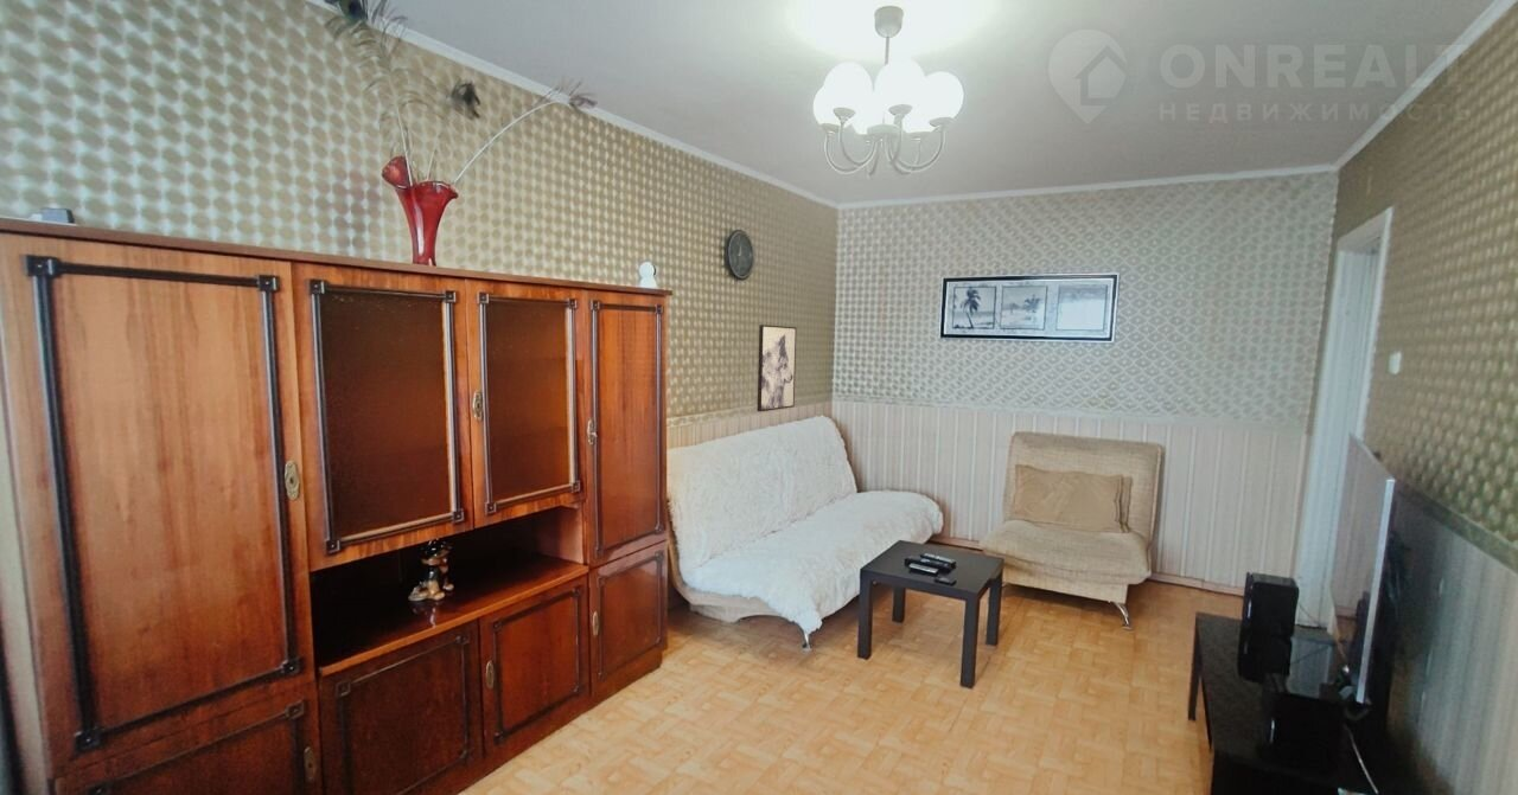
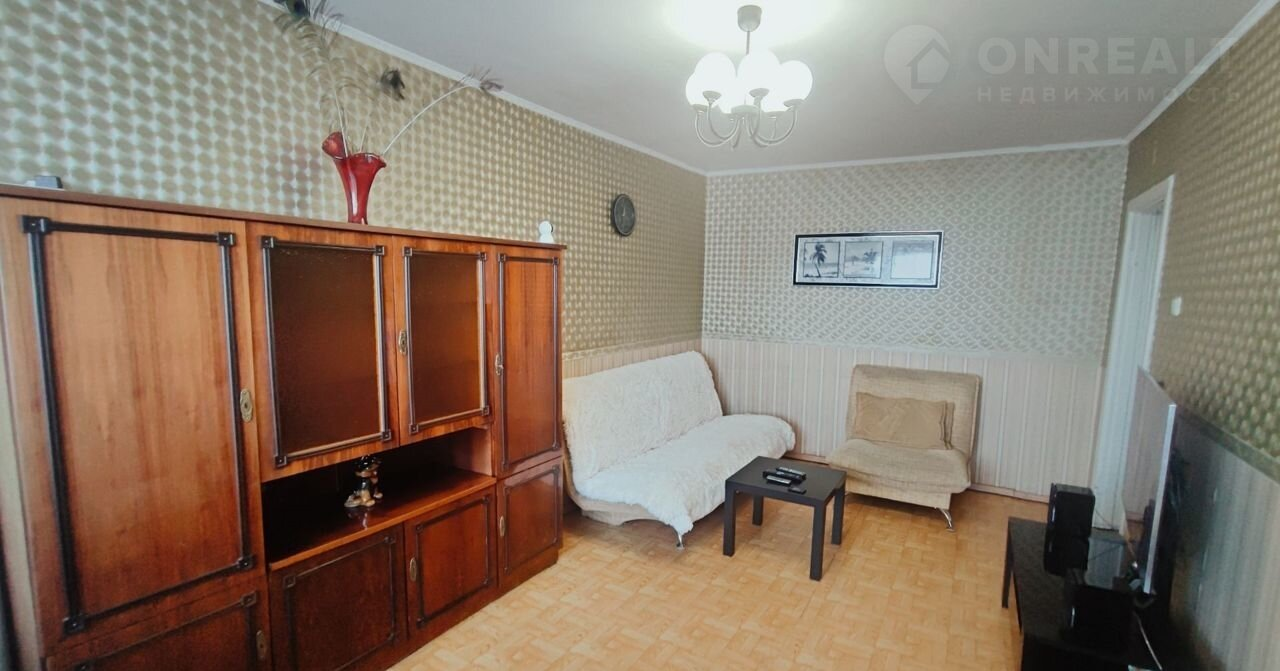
- wall art [757,323,797,412]
